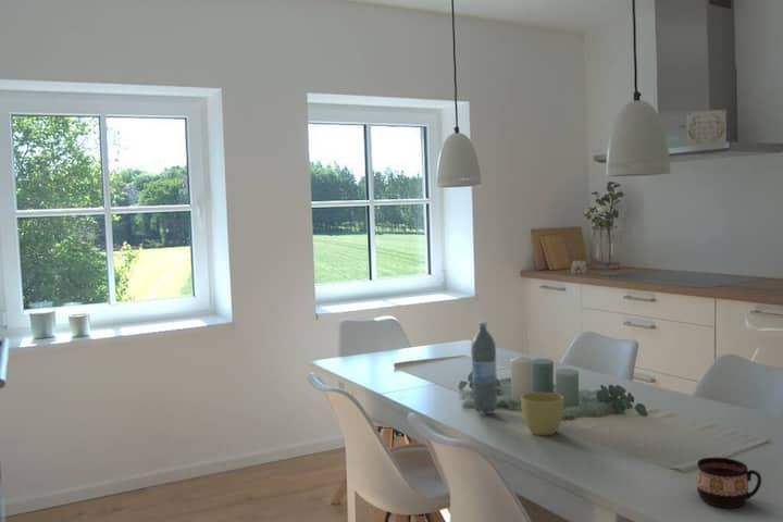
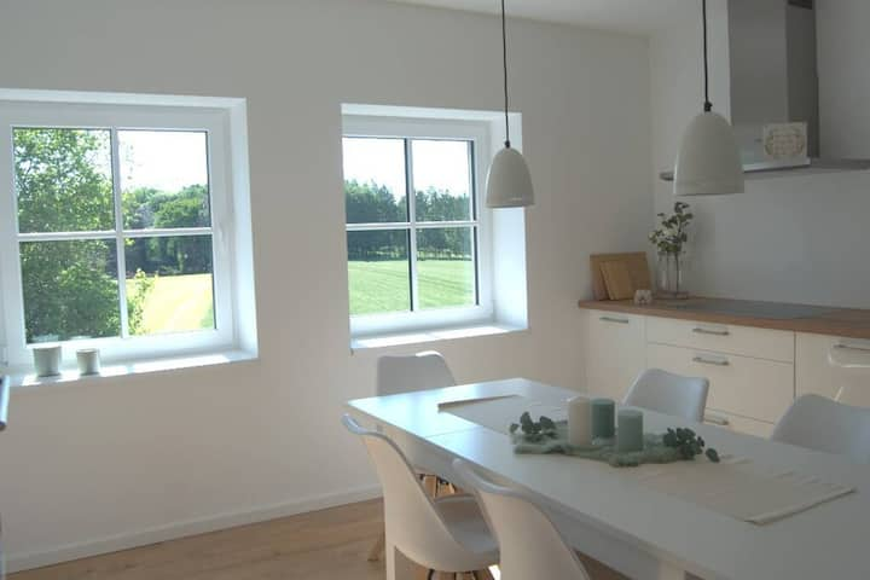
- water bottle [470,321,498,414]
- cup [520,391,564,436]
- cup [696,457,762,509]
